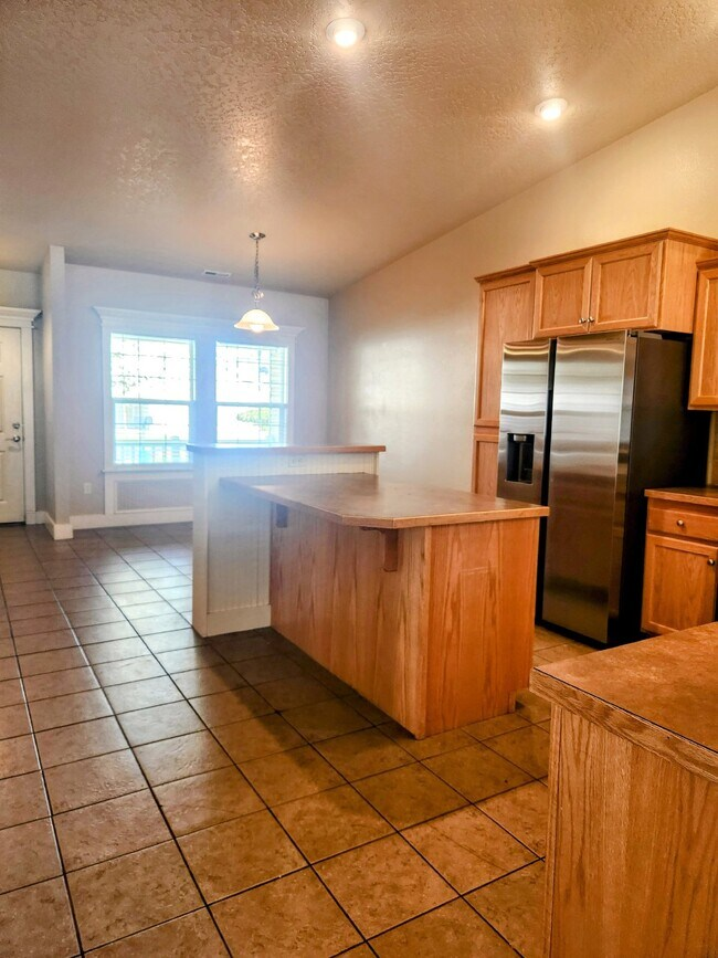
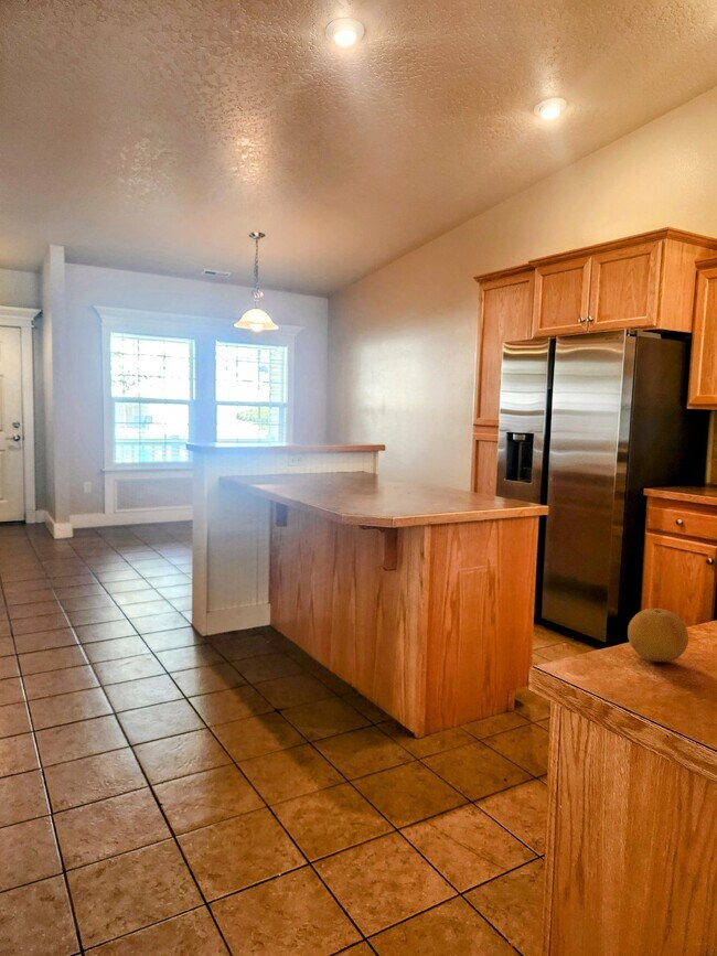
+ fruit [627,608,689,663]
